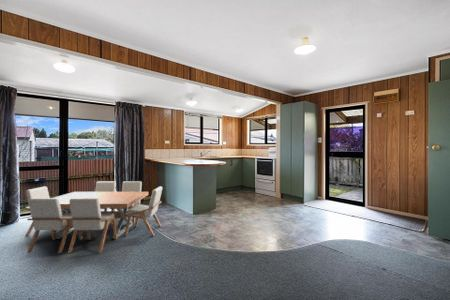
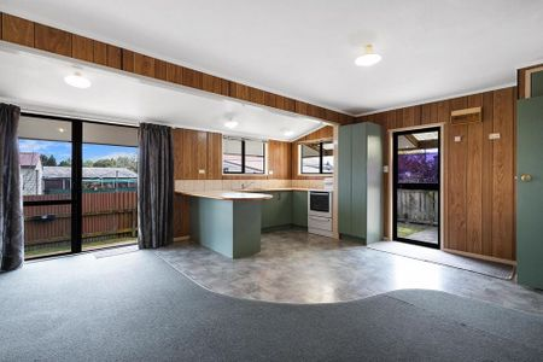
- dining table [24,180,163,254]
